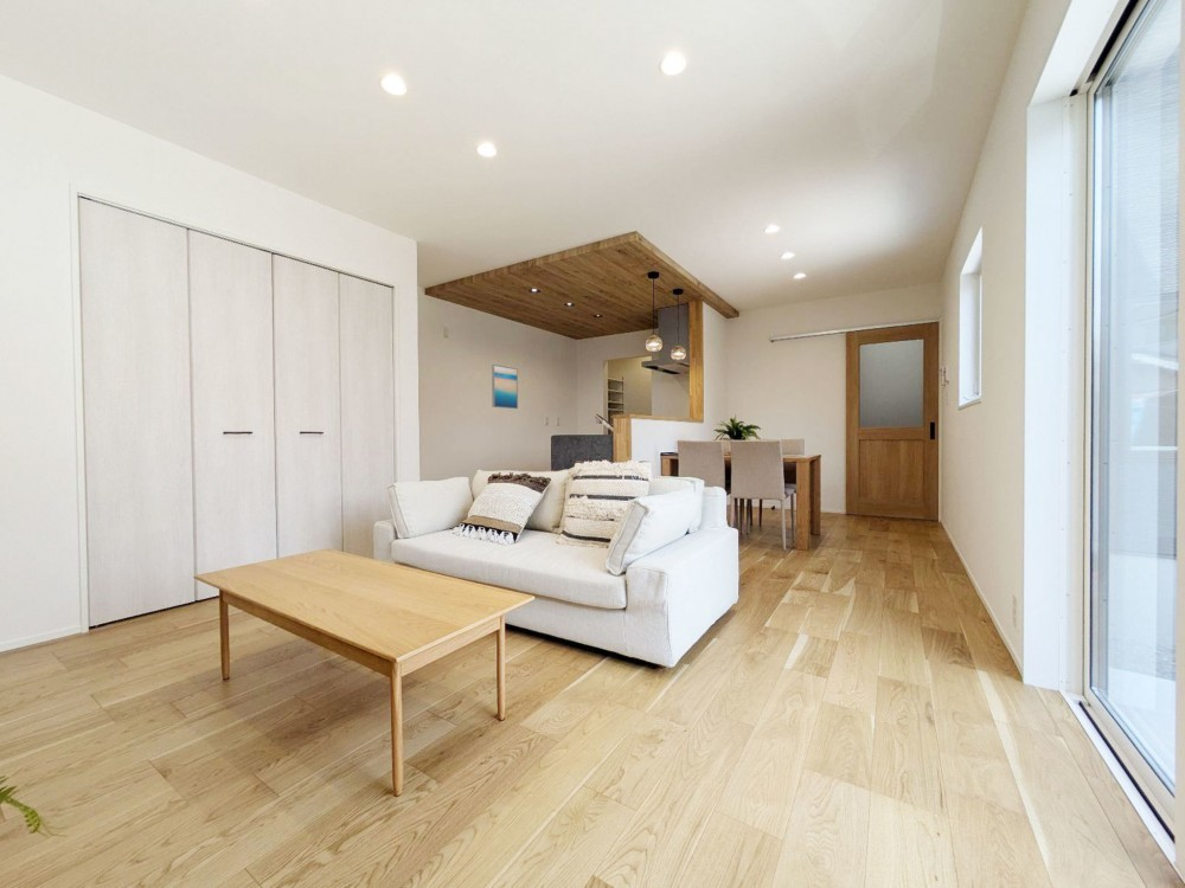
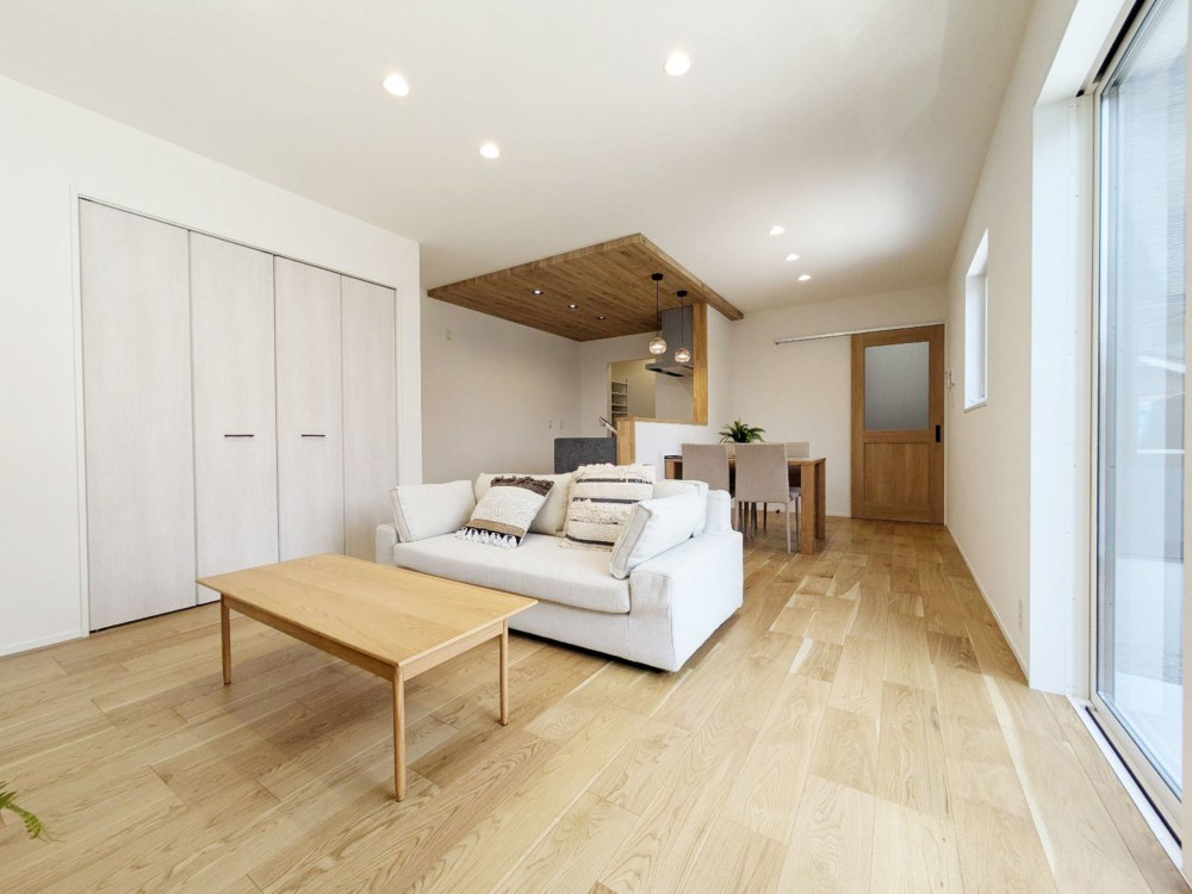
- wall art [491,363,519,410]
